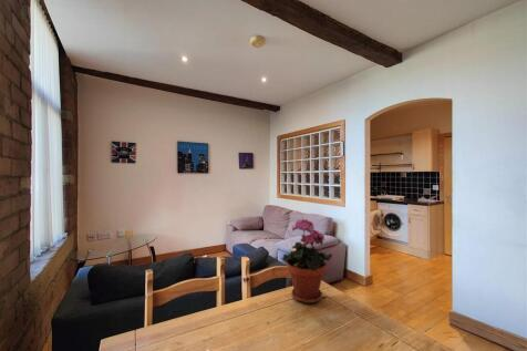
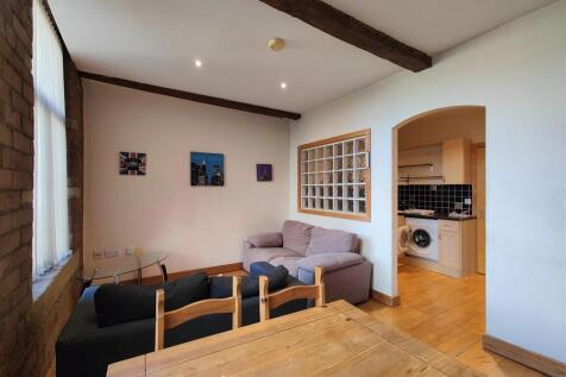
- potted plant [280,218,333,304]
